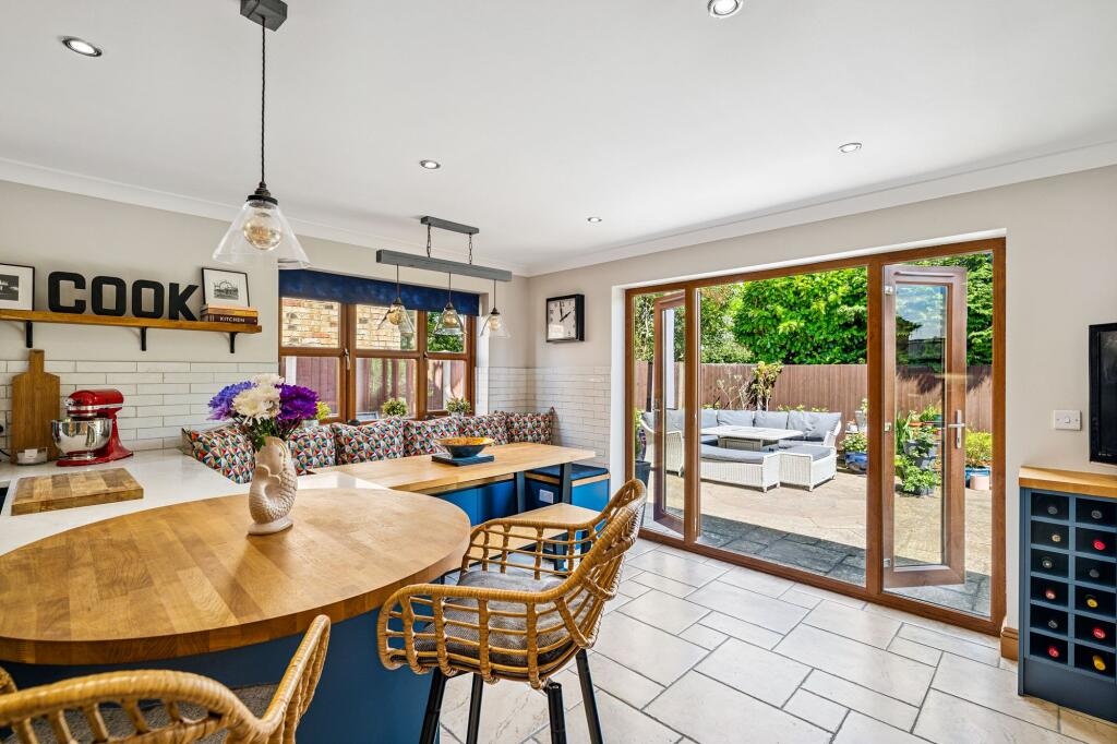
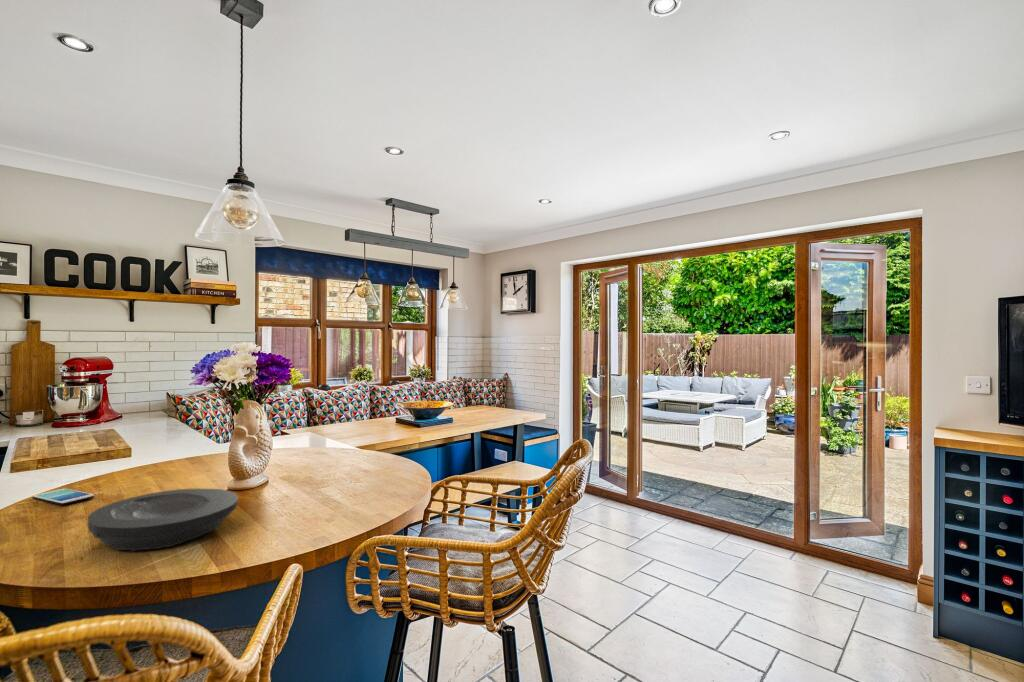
+ smartphone [32,488,95,506]
+ plate [87,488,239,552]
